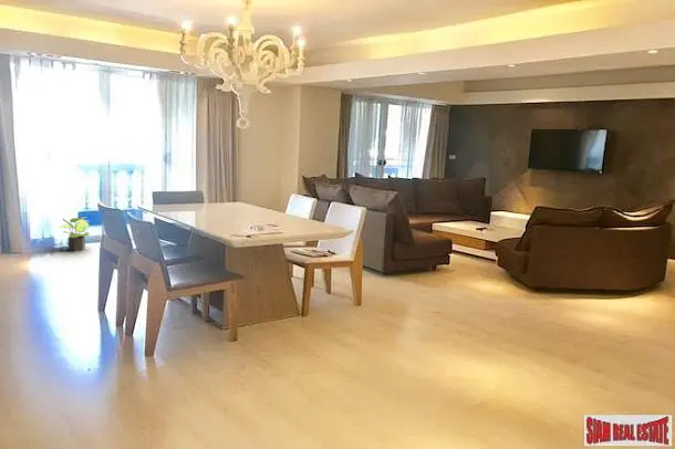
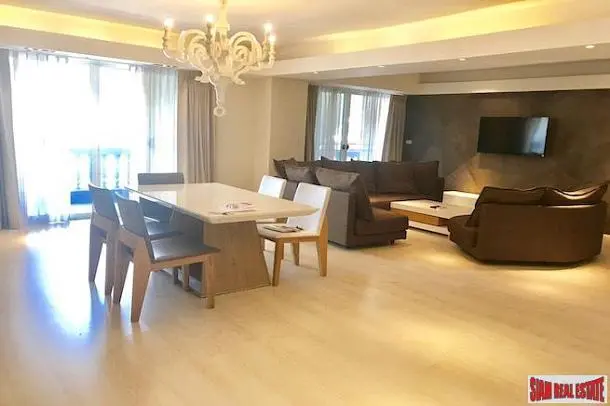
- potted plant [54,216,91,252]
